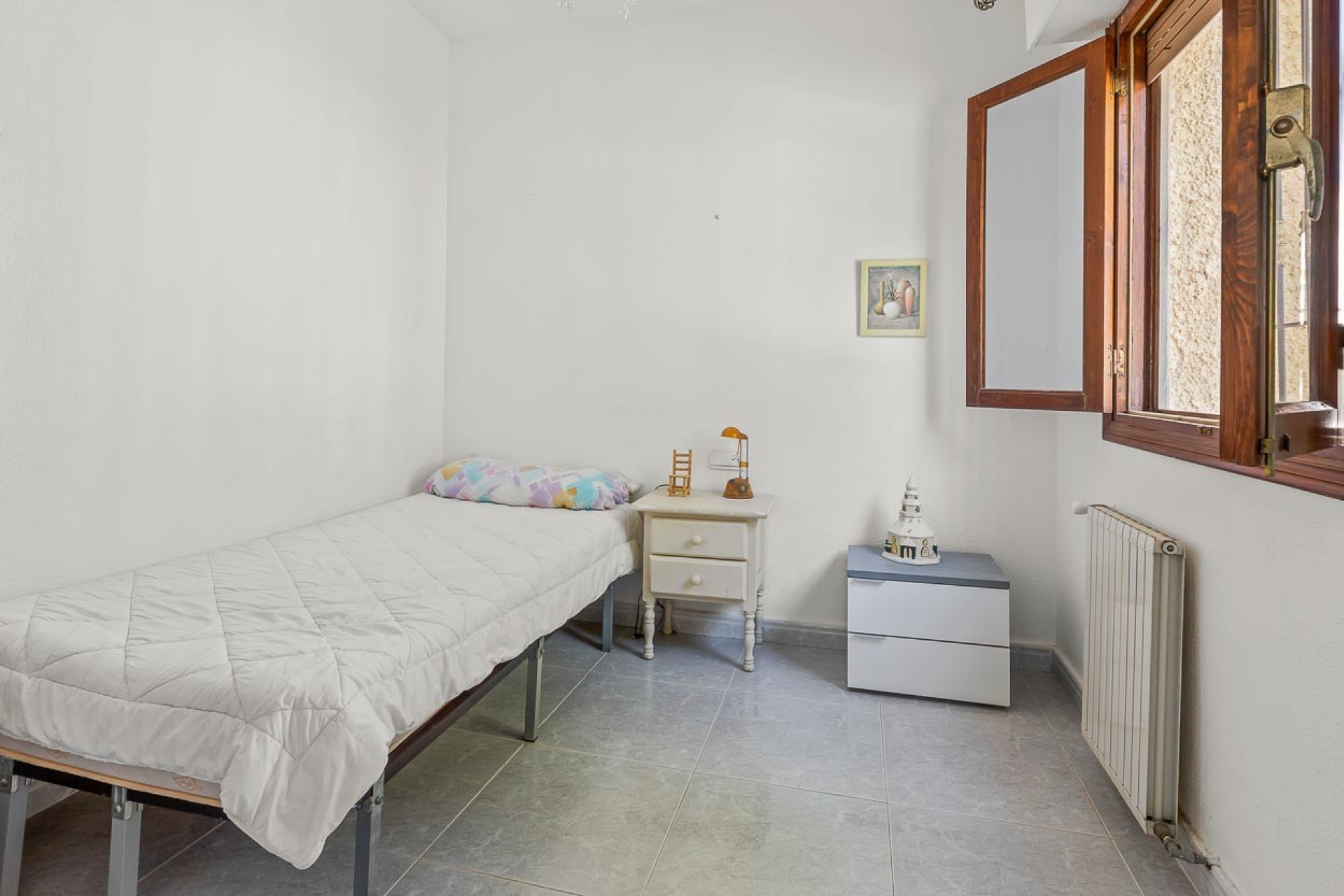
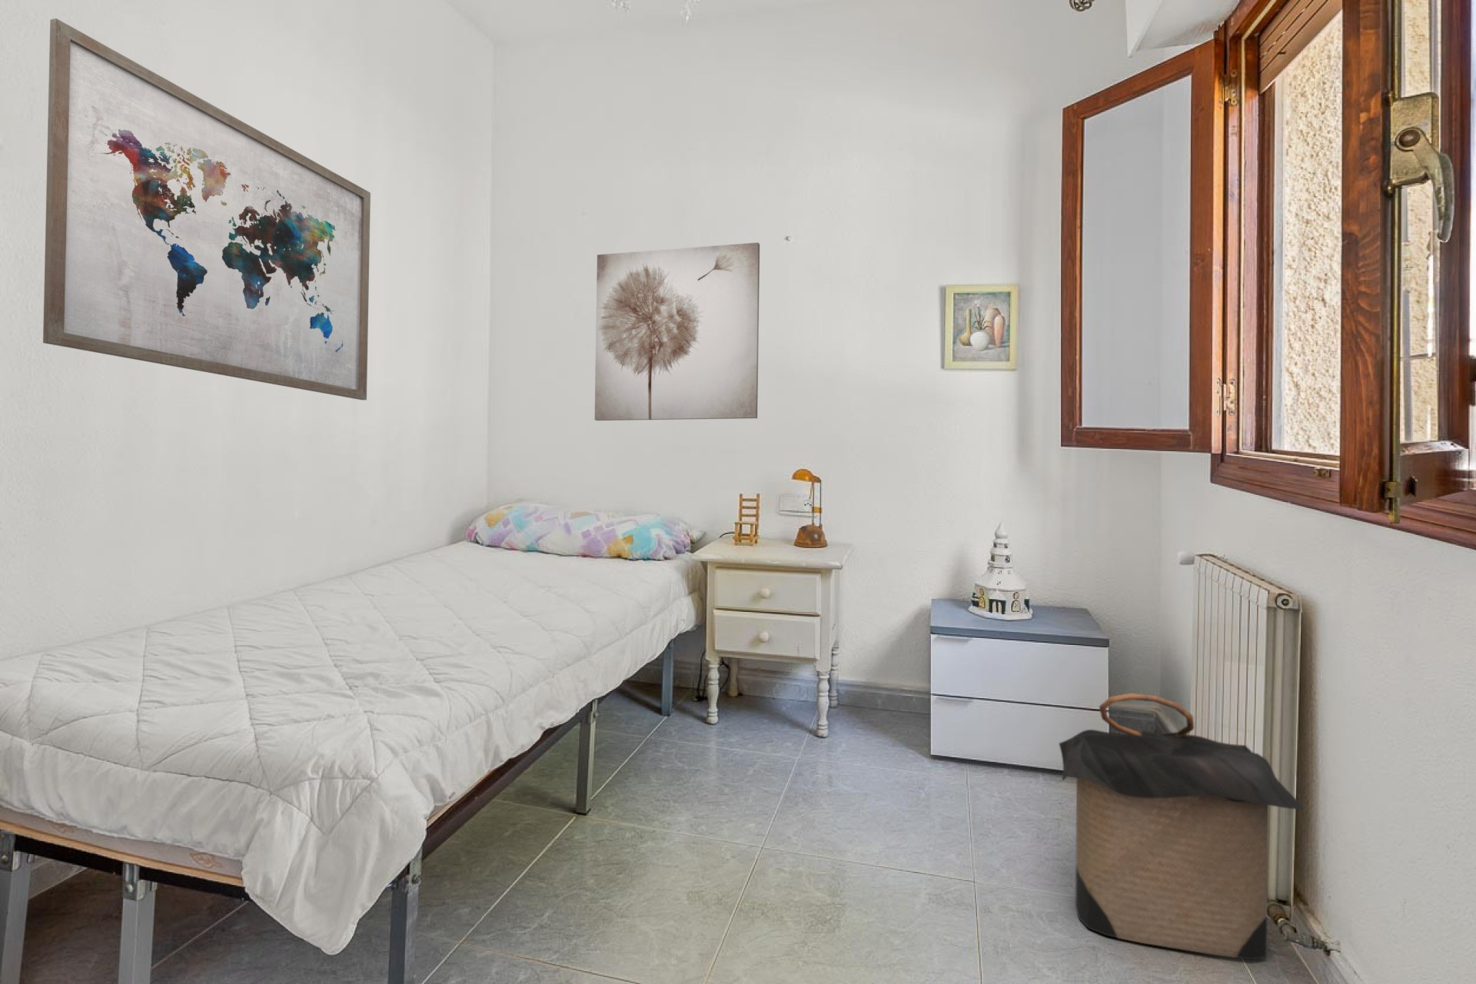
+ wall art [42,18,371,401]
+ laundry hamper [1058,693,1305,960]
+ wall art [594,243,760,422]
